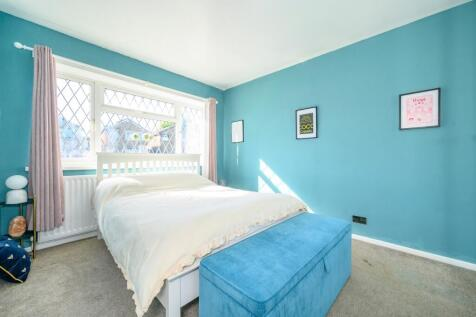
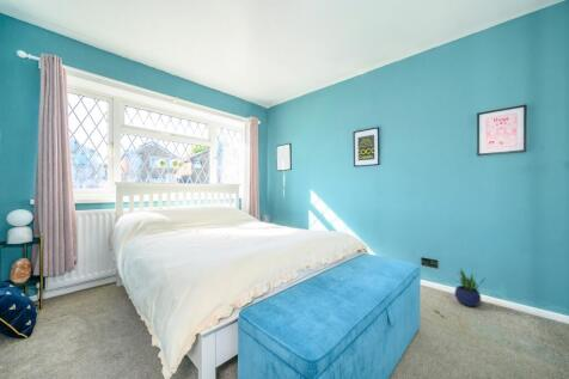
+ potted plant [454,265,488,307]
